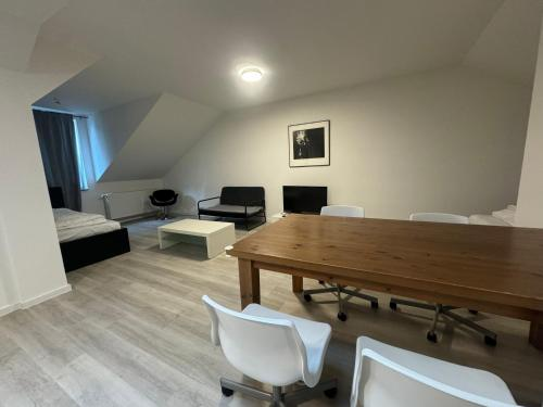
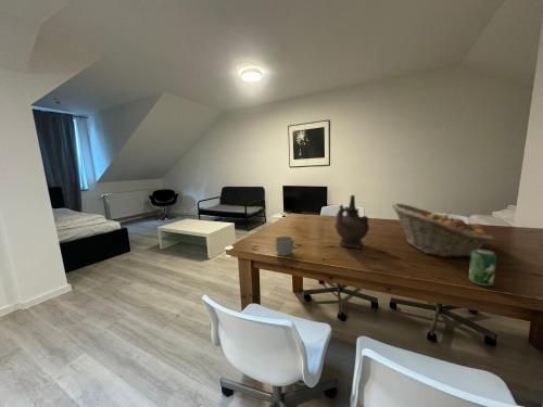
+ ceremonial vessel [333,194,370,250]
+ fruit basket [391,202,495,258]
+ beverage can [468,247,497,287]
+ mug [275,236,300,256]
